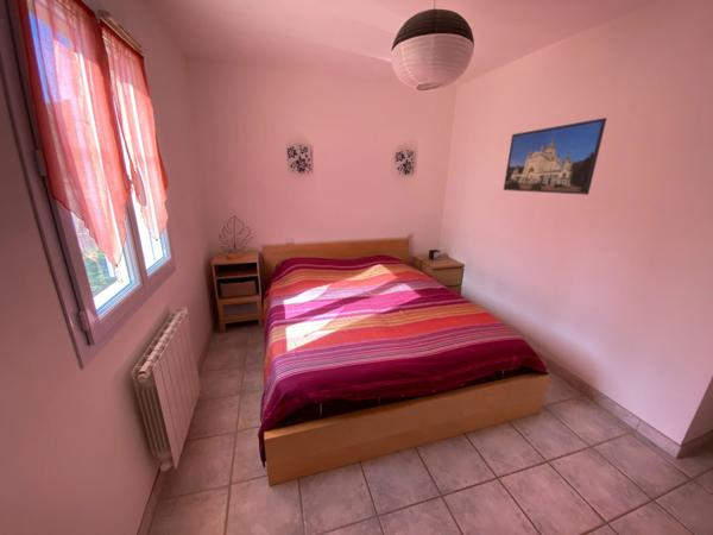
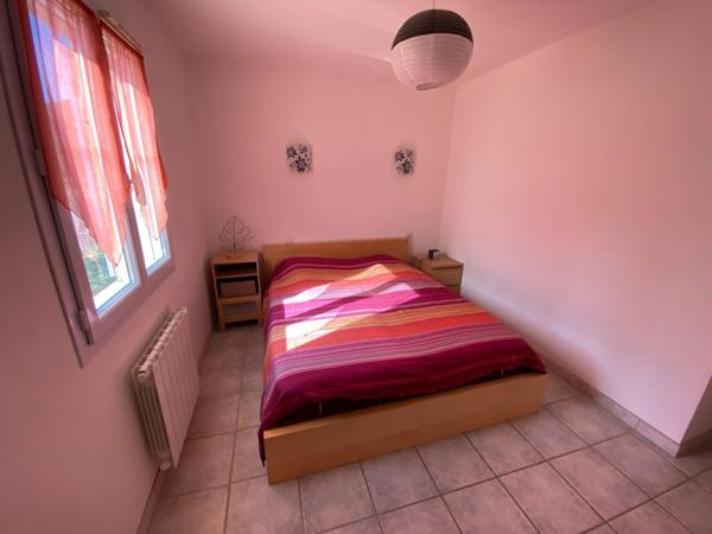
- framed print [503,117,607,196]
